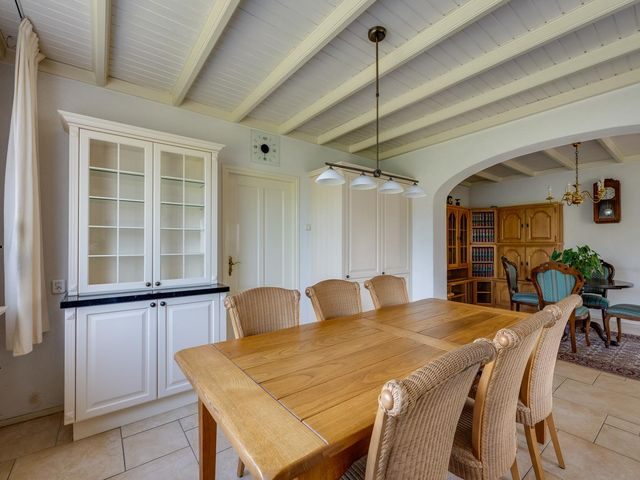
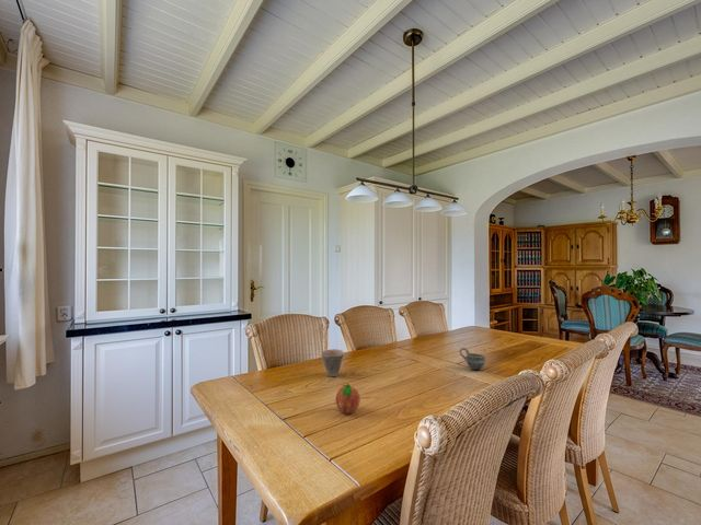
+ cup [320,348,345,377]
+ cup [458,347,487,371]
+ fruit [334,382,361,415]
